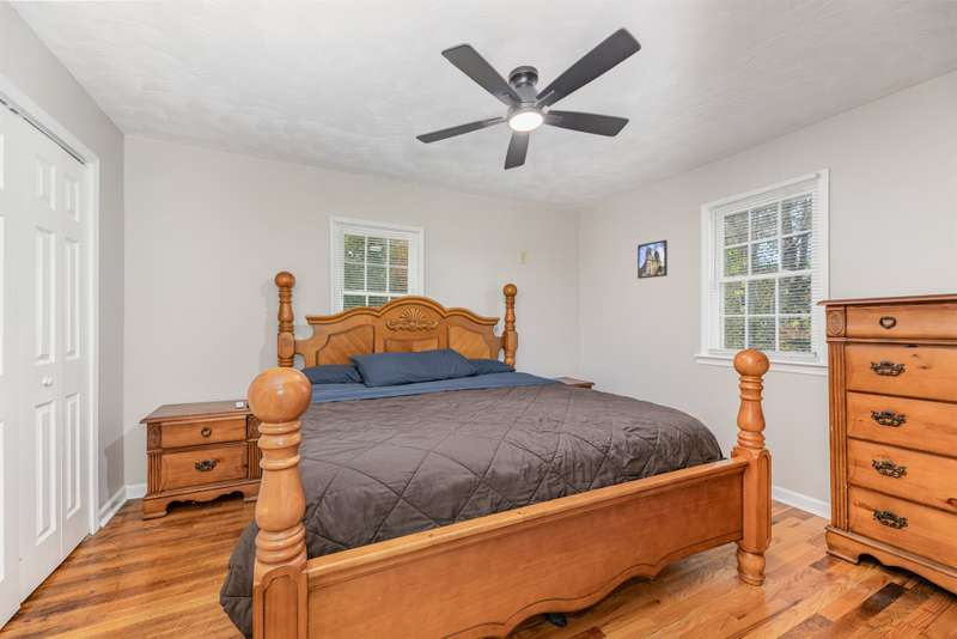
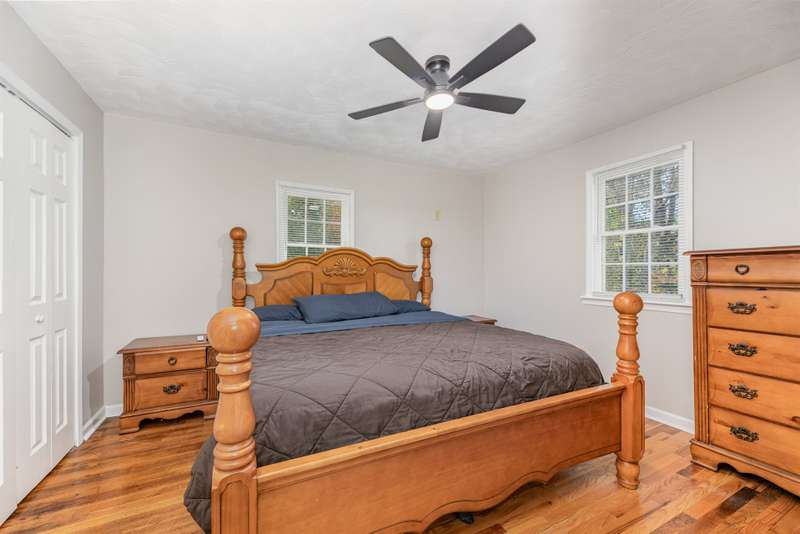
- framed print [636,239,669,280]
